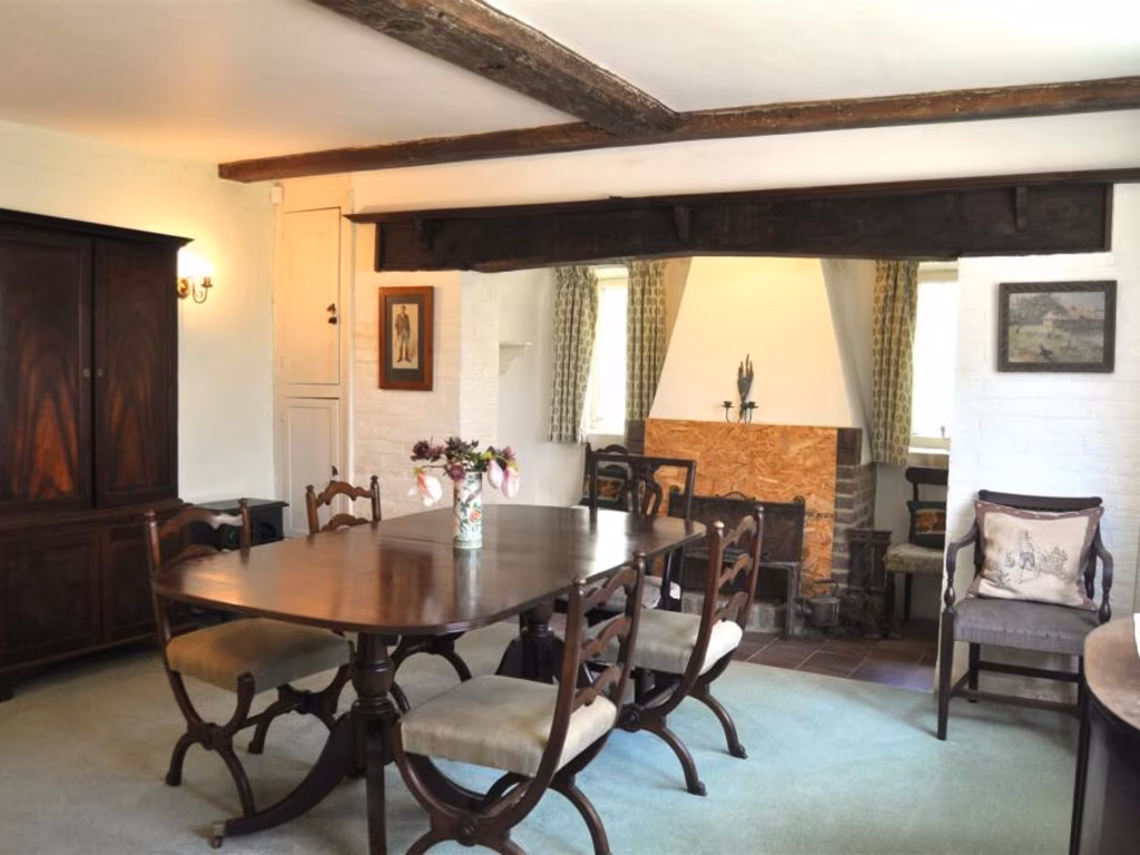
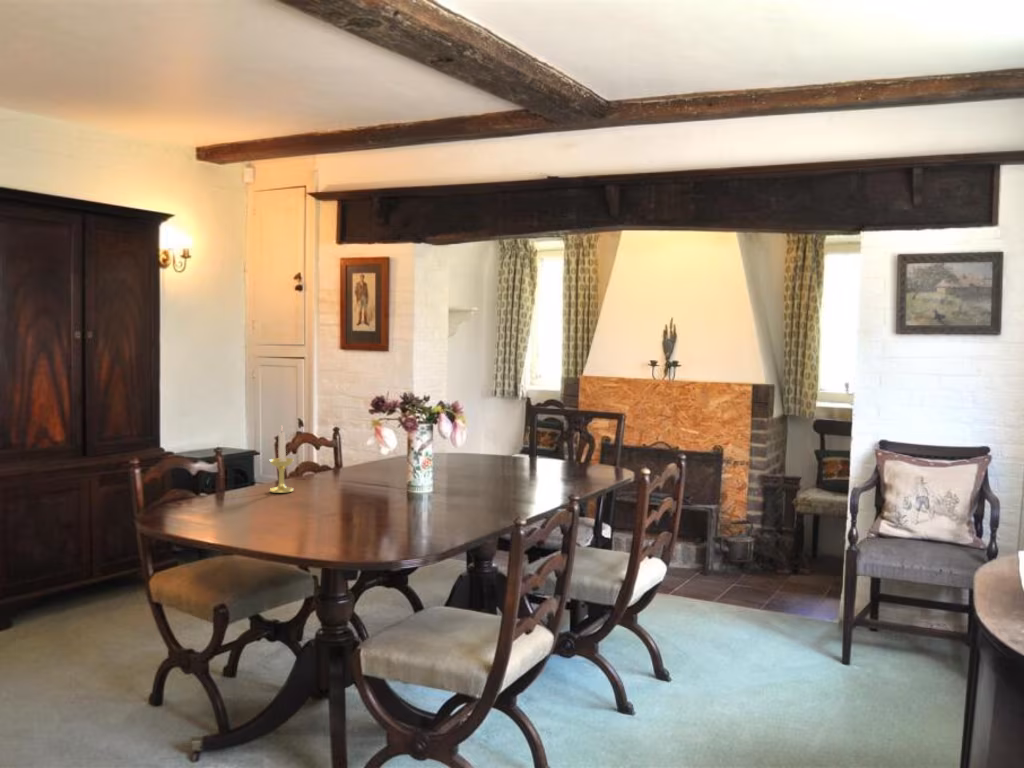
+ candlestick [268,426,295,494]
